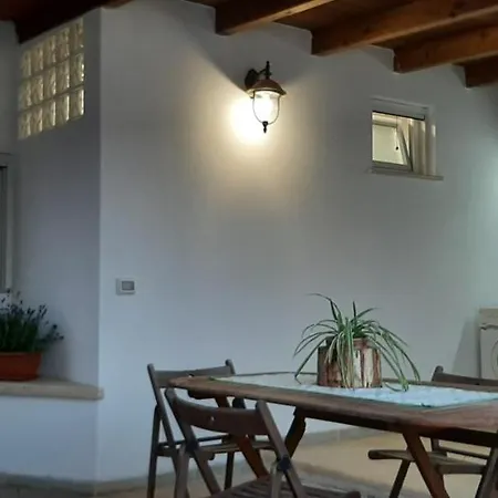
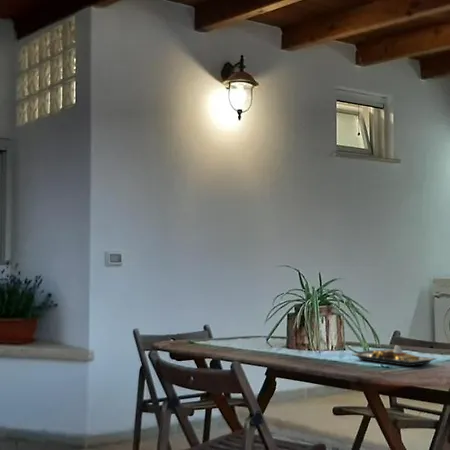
+ plate [352,344,438,367]
